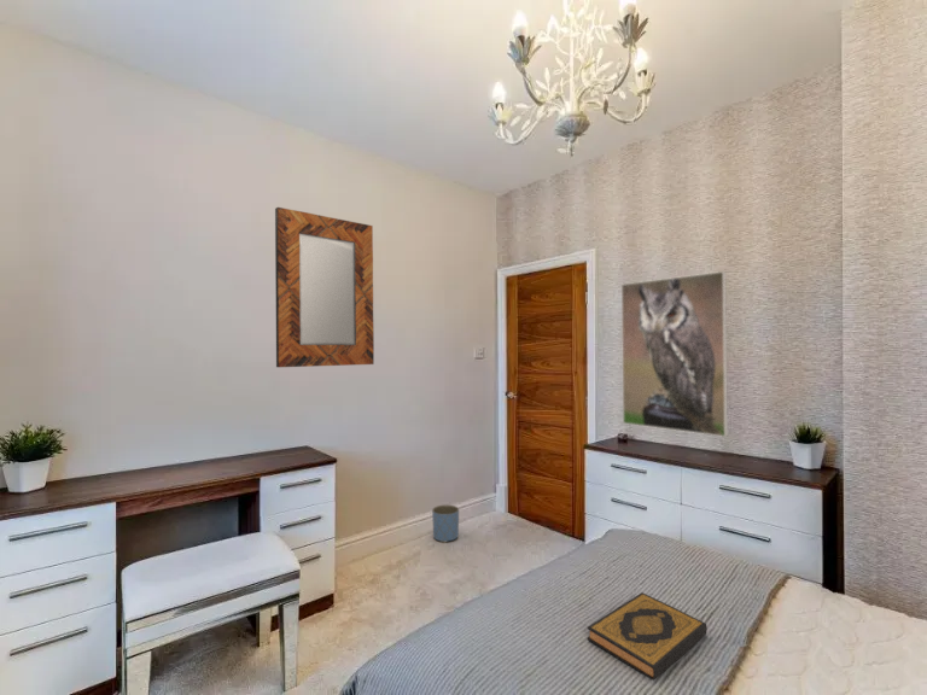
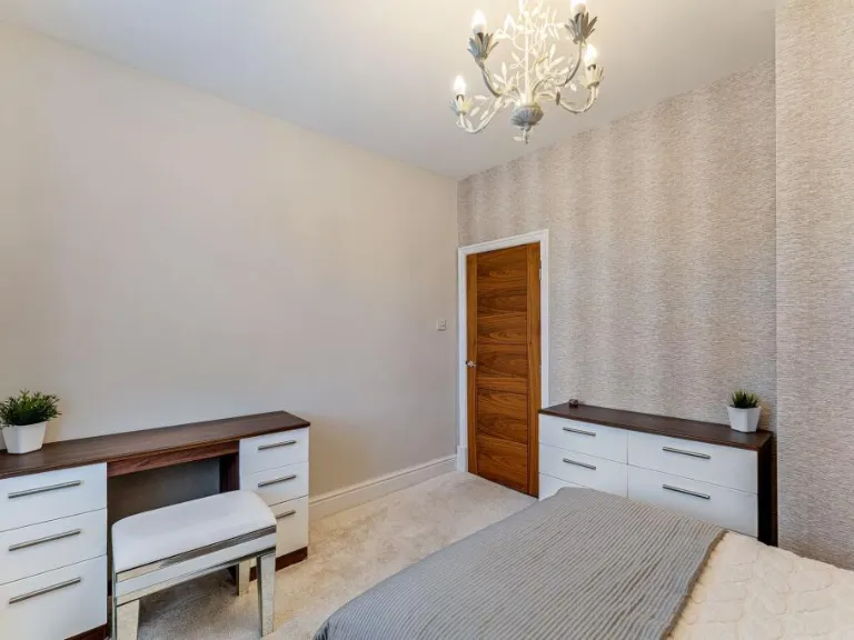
- planter [431,504,460,544]
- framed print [620,270,729,438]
- home mirror [274,206,375,368]
- hardback book [587,591,709,682]
